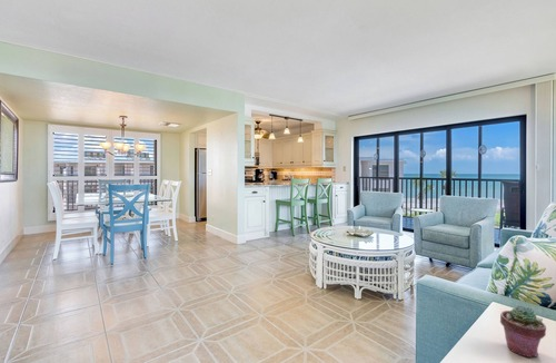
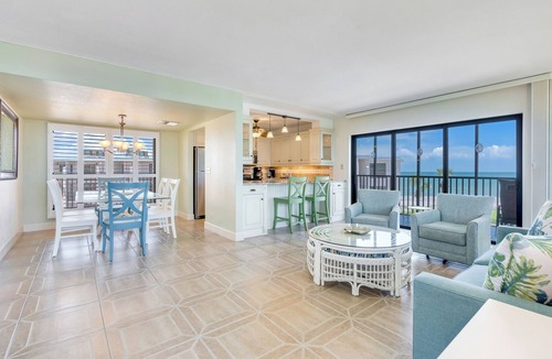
- potted succulent [499,304,547,359]
